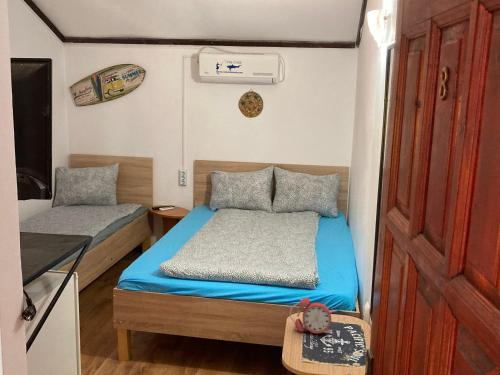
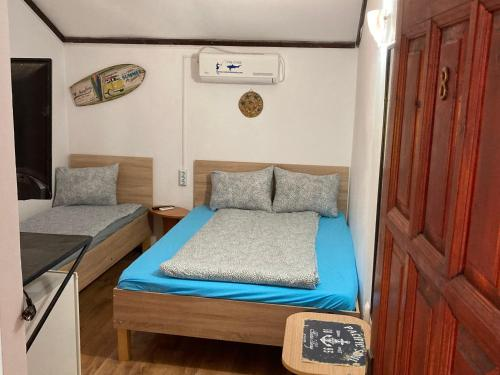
- alarm clock [289,297,338,335]
